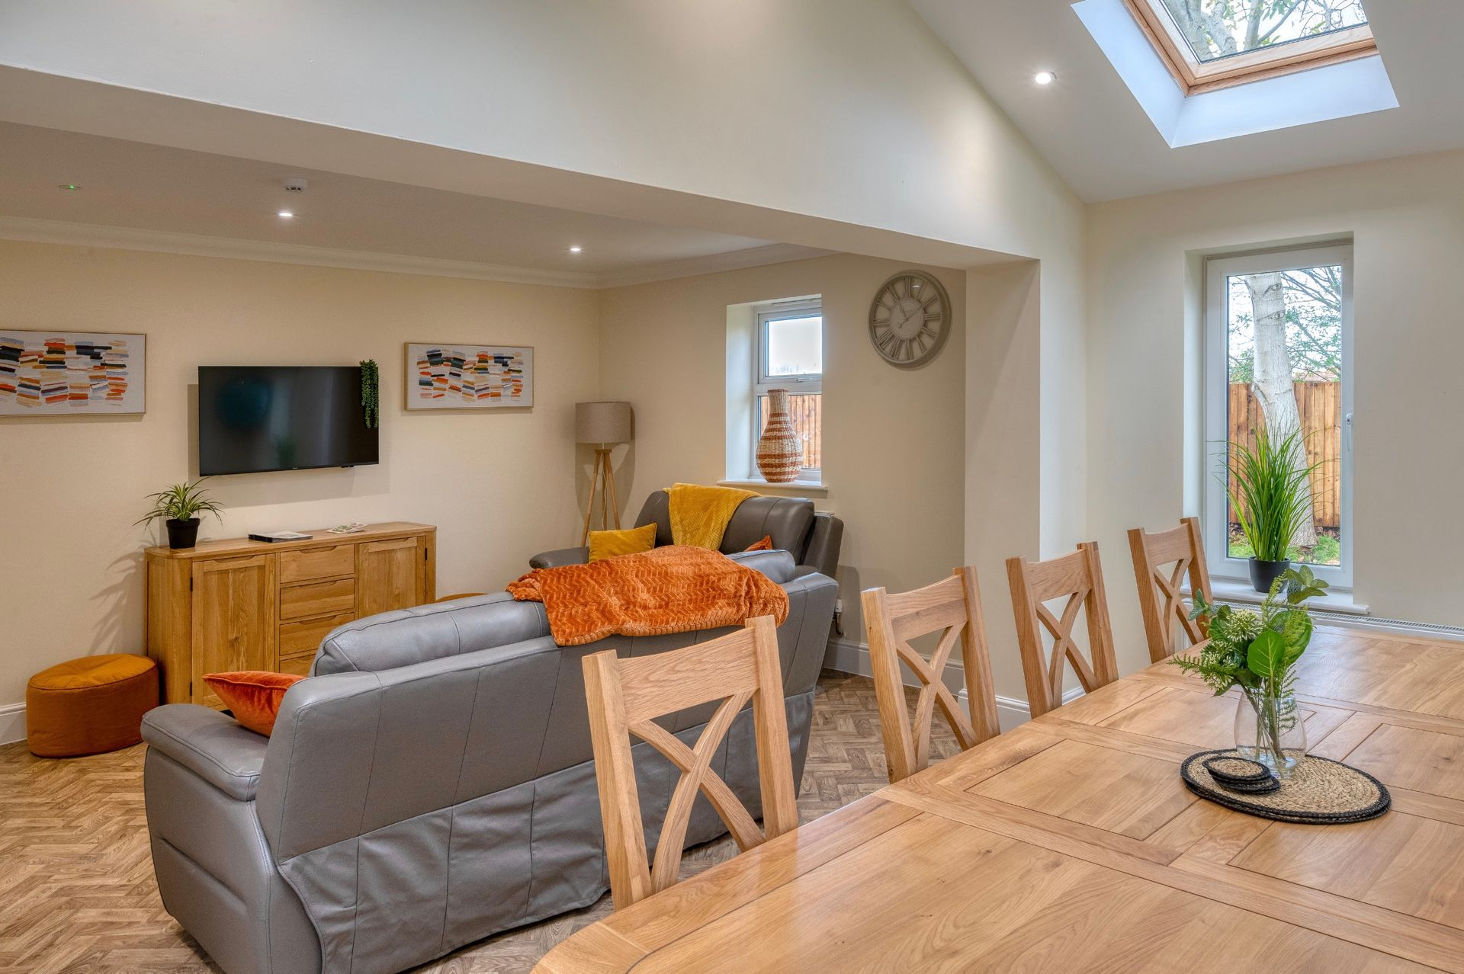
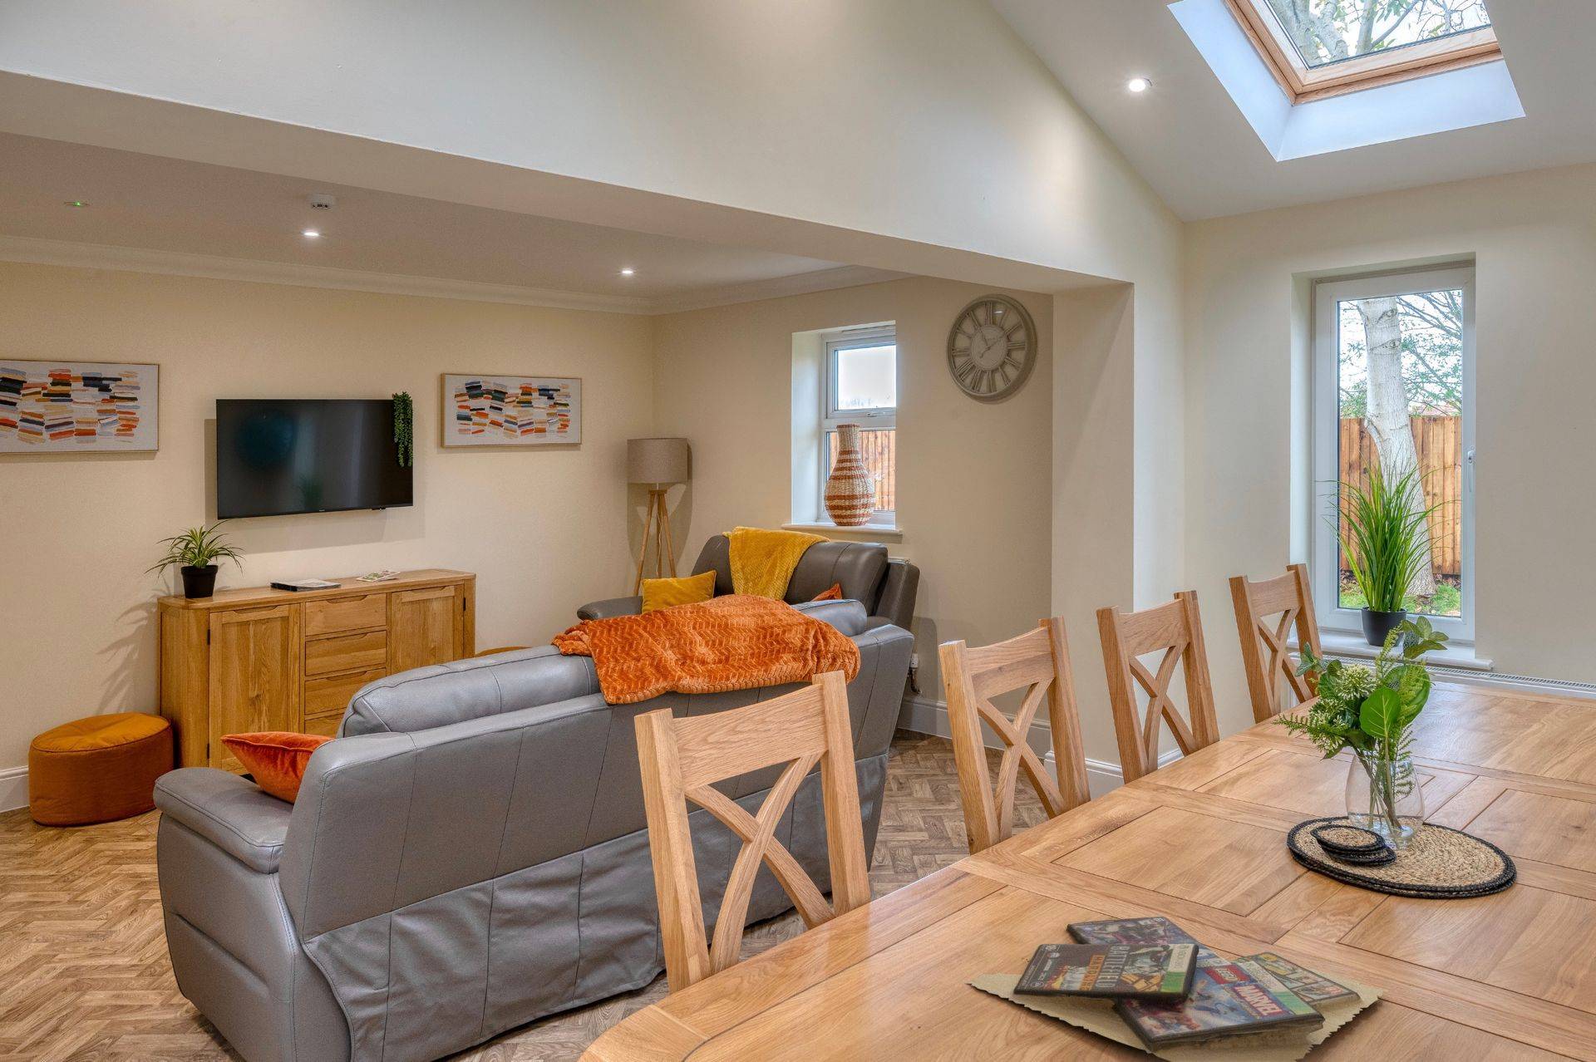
+ video game cases [965,916,1388,1062]
